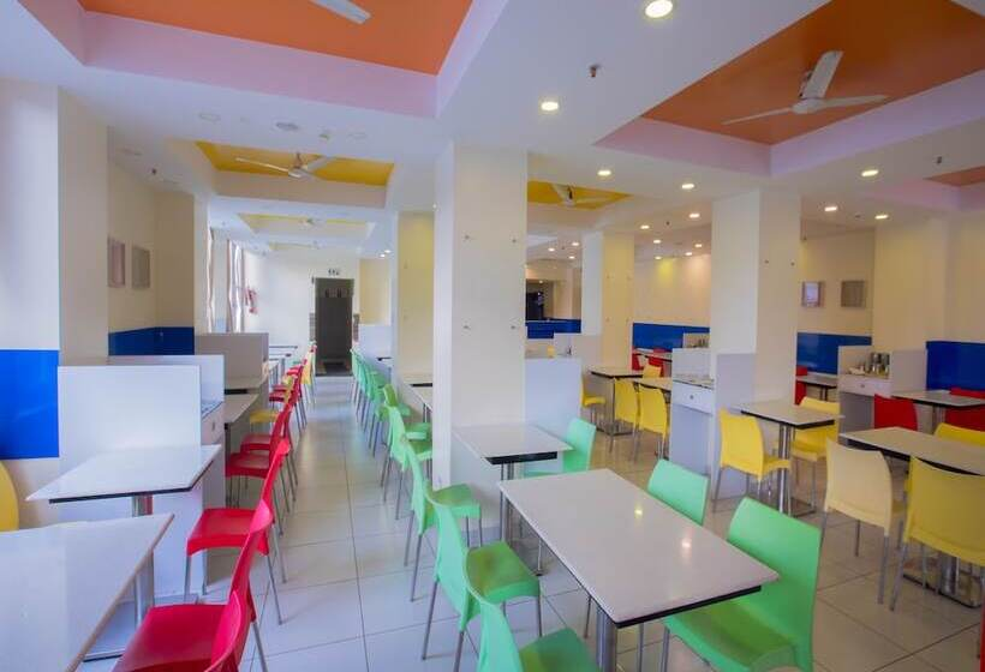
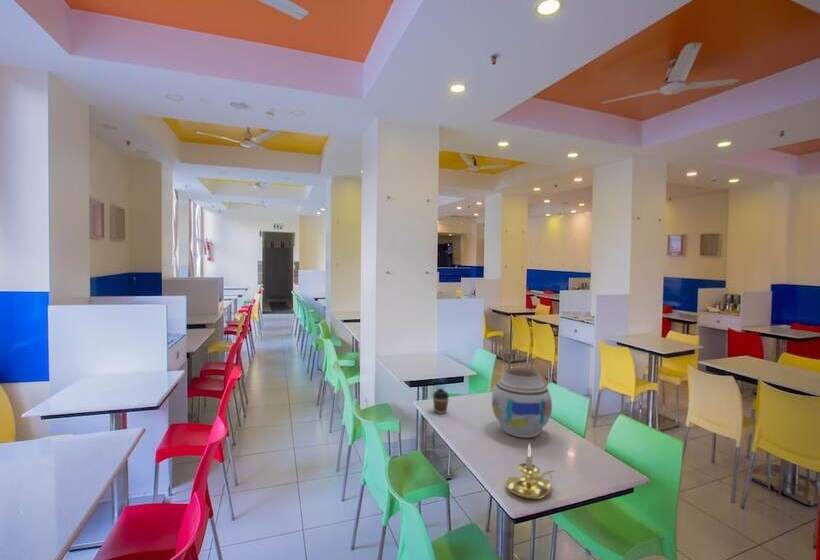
+ vase [491,367,553,439]
+ coffee cup [432,388,450,415]
+ candle holder [505,443,556,500]
